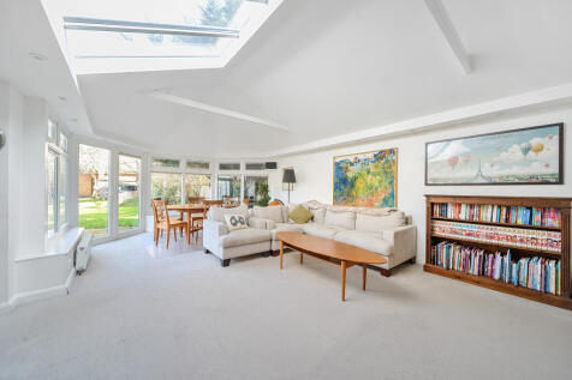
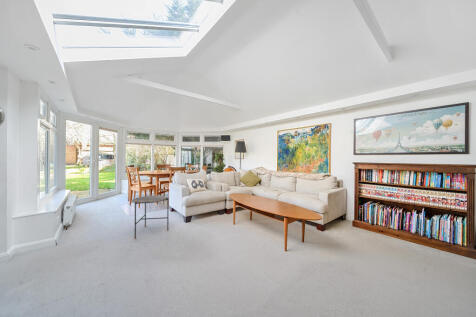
+ side table [130,194,169,240]
